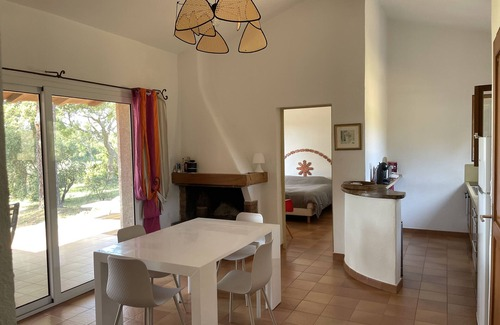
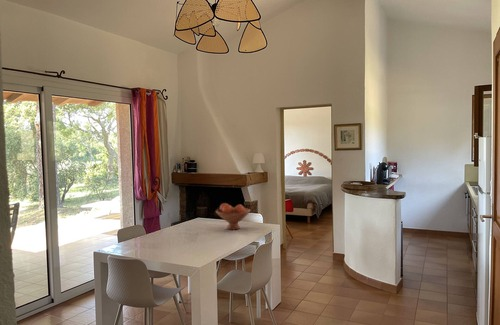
+ fruit bowl [215,202,251,231]
